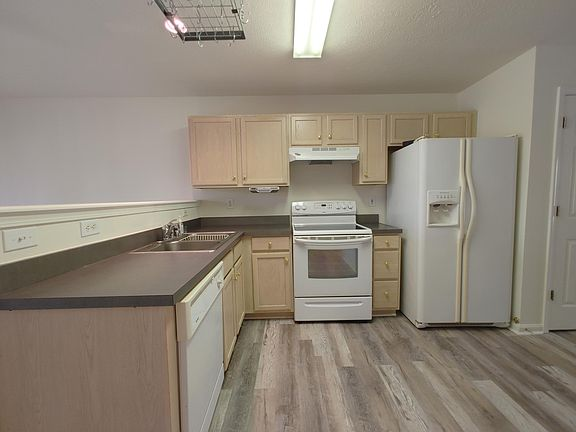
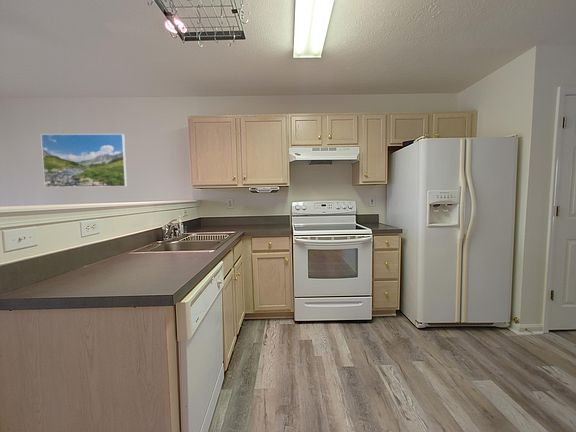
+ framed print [40,133,128,188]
